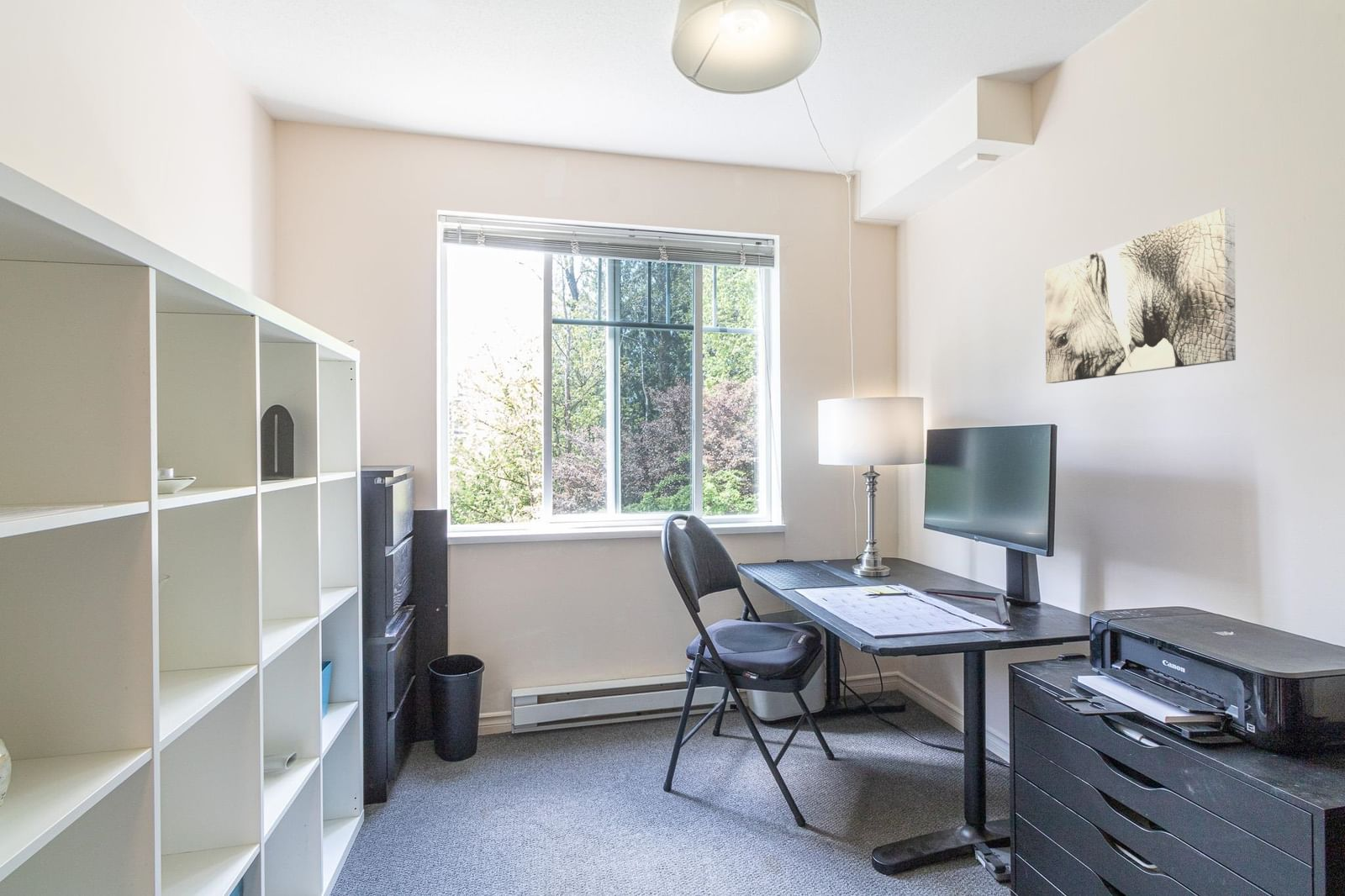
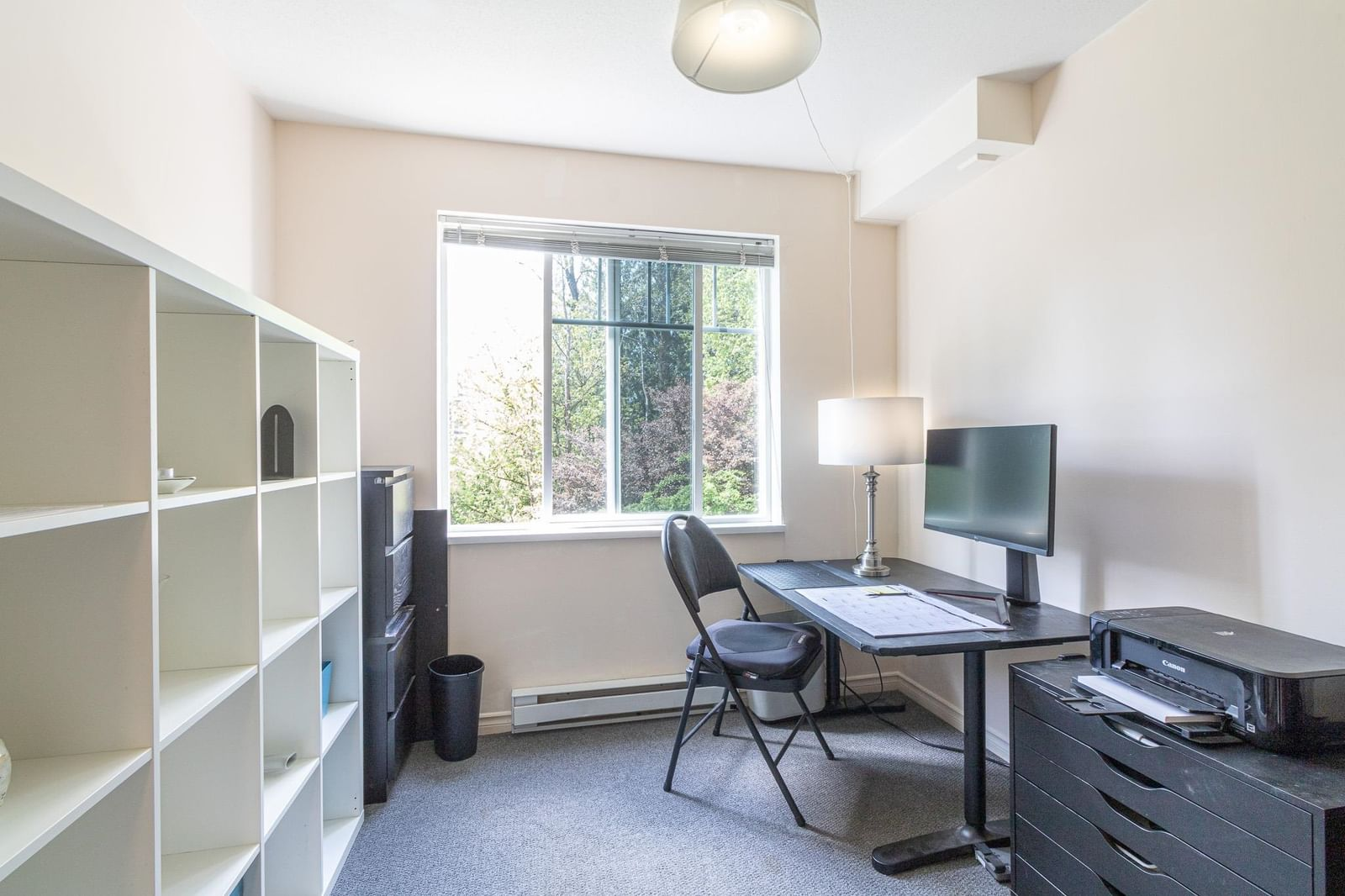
- wall art [1044,207,1237,384]
